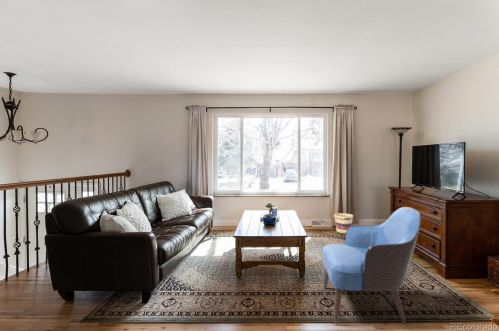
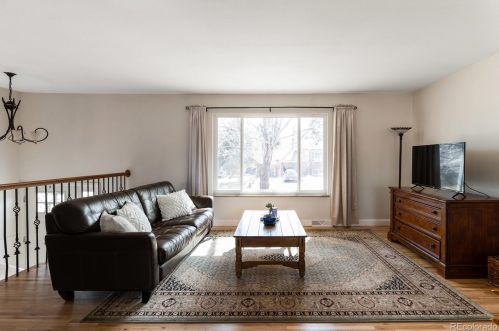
- armchair [321,206,422,325]
- basket [333,212,354,234]
